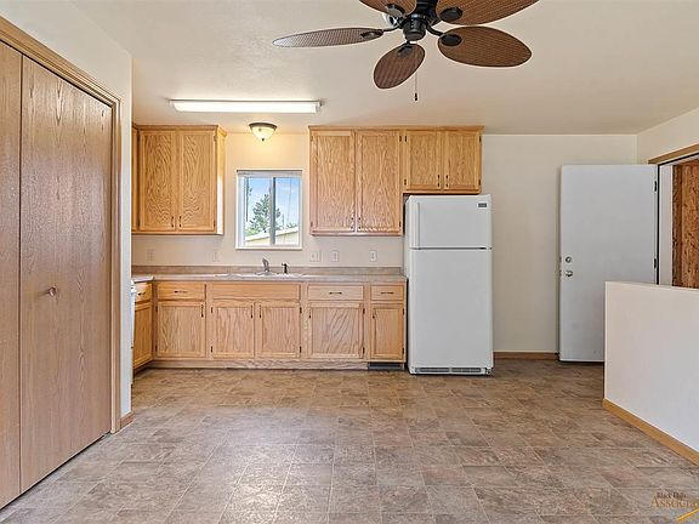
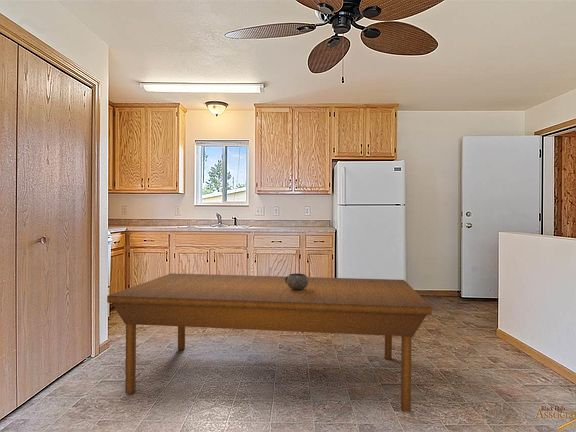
+ dining table [106,272,433,413]
+ decorative bowl [285,272,309,290]
